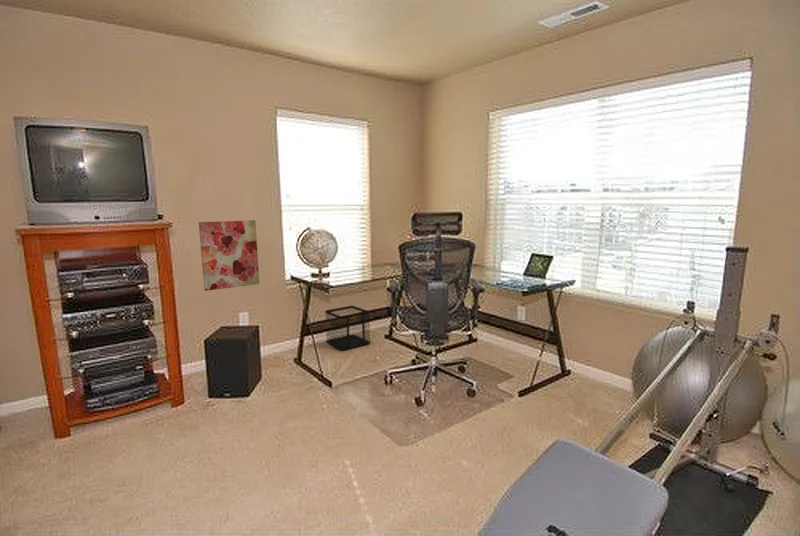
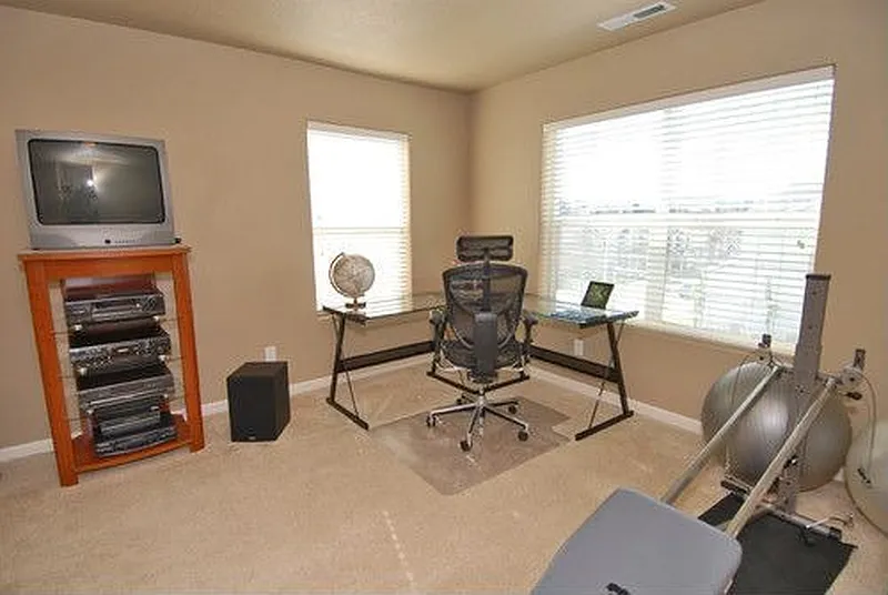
- wall art [198,219,260,292]
- wastebasket [324,305,371,352]
